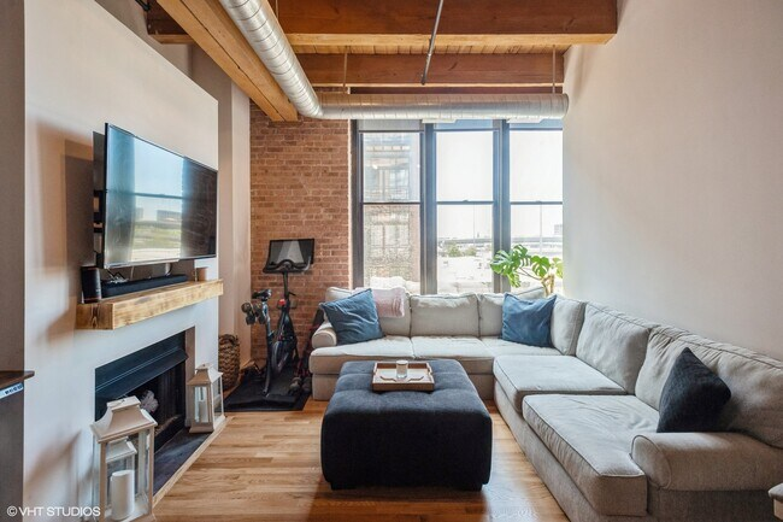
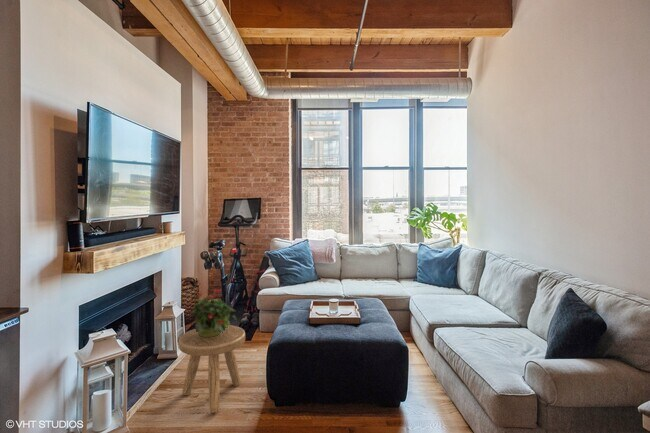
+ potted plant [189,288,237,338]
+ stool [178,324,246,414]
